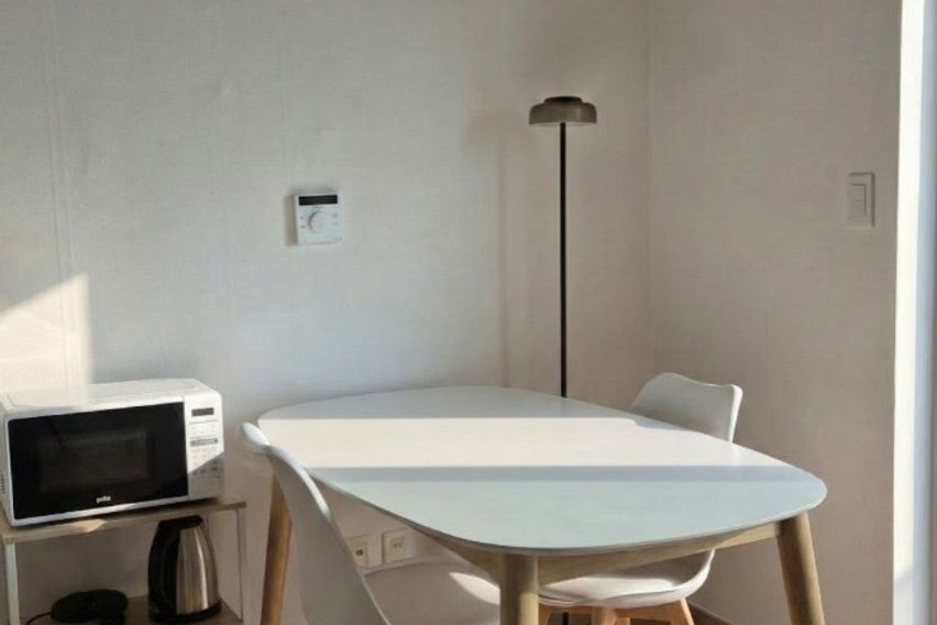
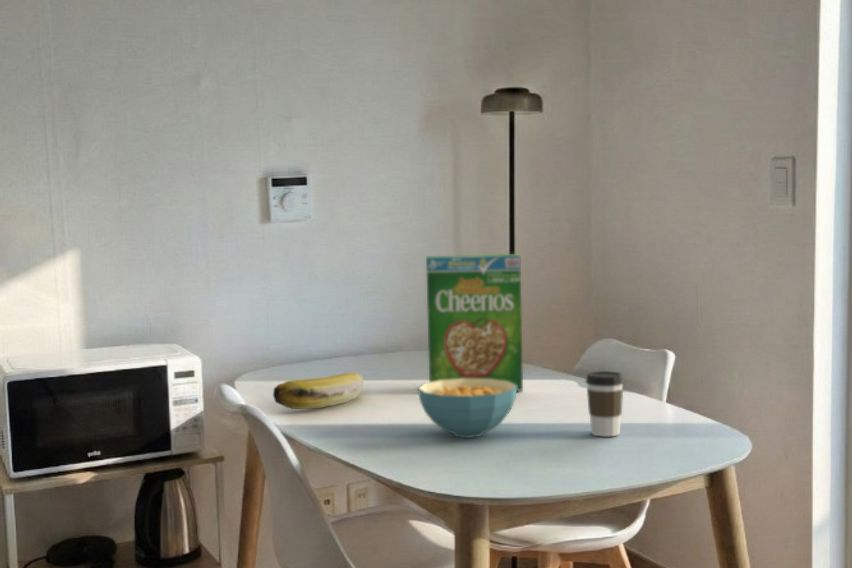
+ coffee cup [585,370,625,438]
+ cereal bowl [417,378,517,439]
+ banana [272,372,364,410]
+ cereal box [425,253,524,392]
